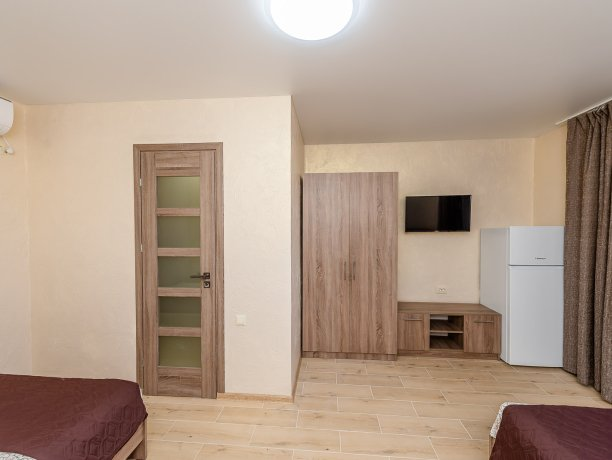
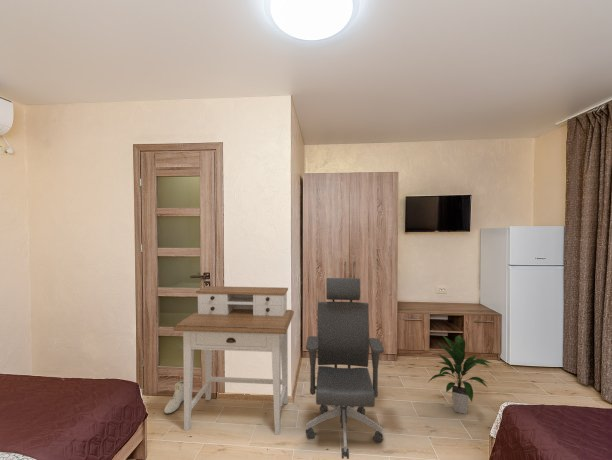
+ indoor plant [427,334,493,415]
+ sneaker [163,380,184,414]
+ desk [173,285,295,436]
+ office chair [305,277,385,460]
